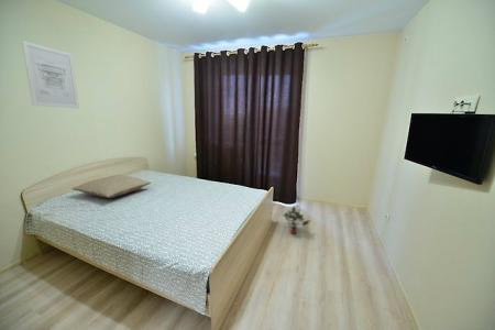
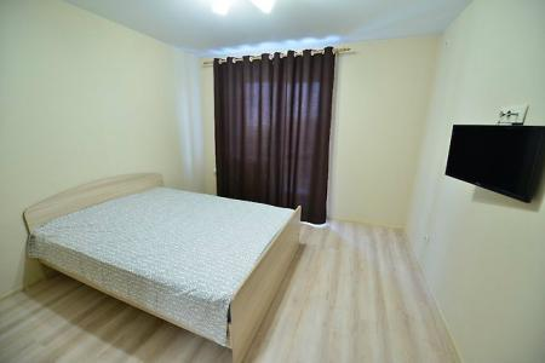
- potted plant [282,206,311,235]
- wall art [21,40,80,110]
- pillow [72,174,152,199]
